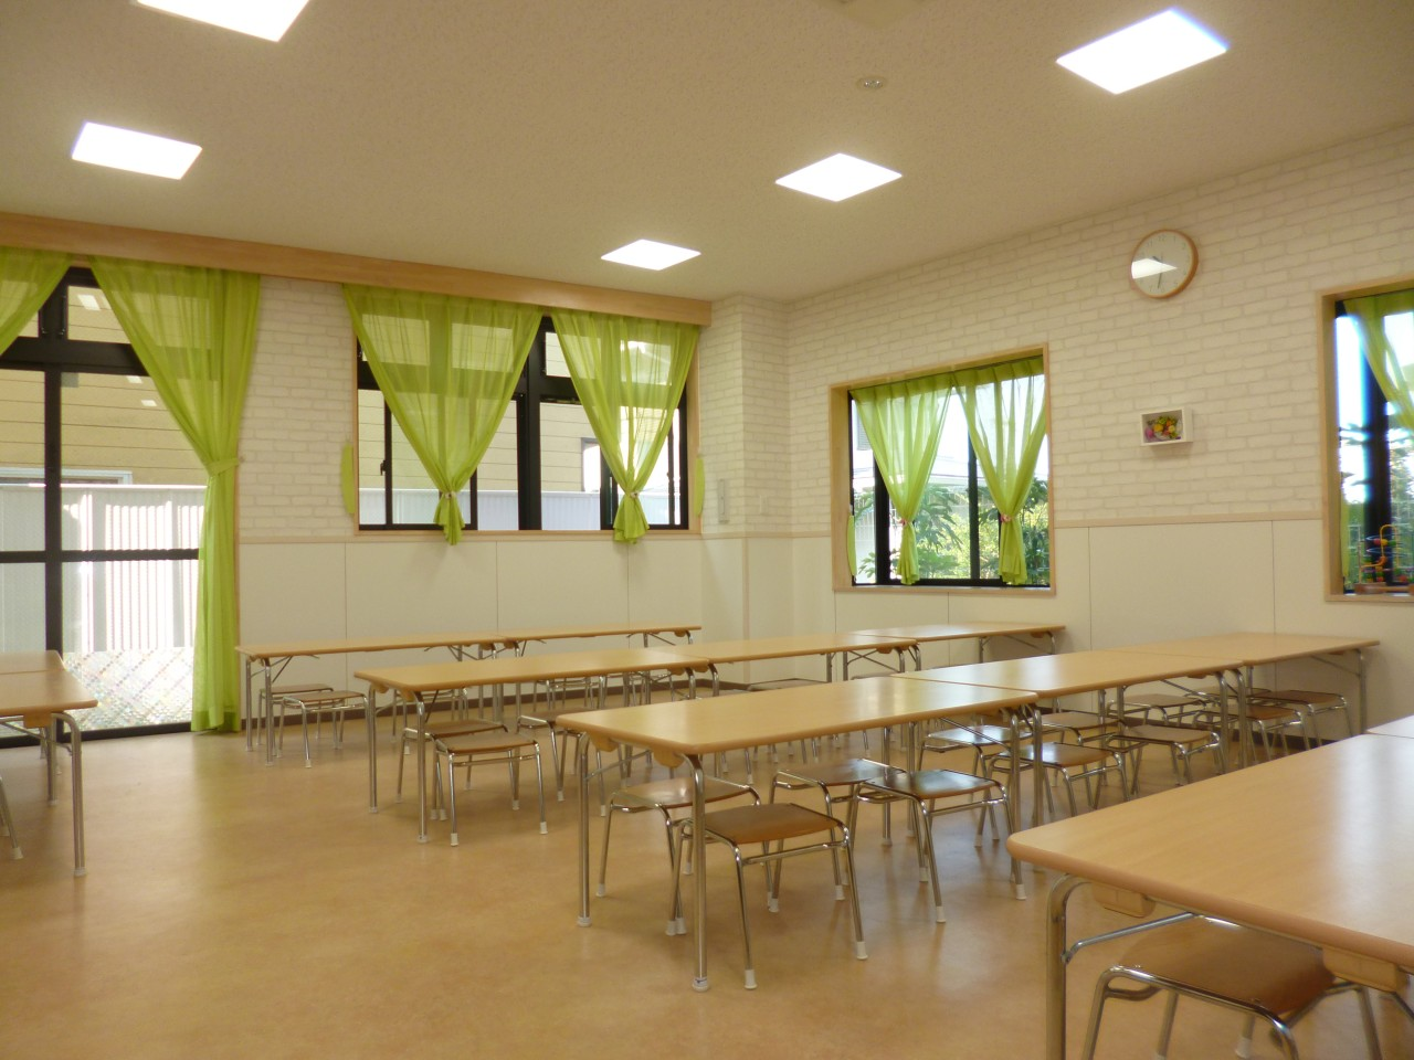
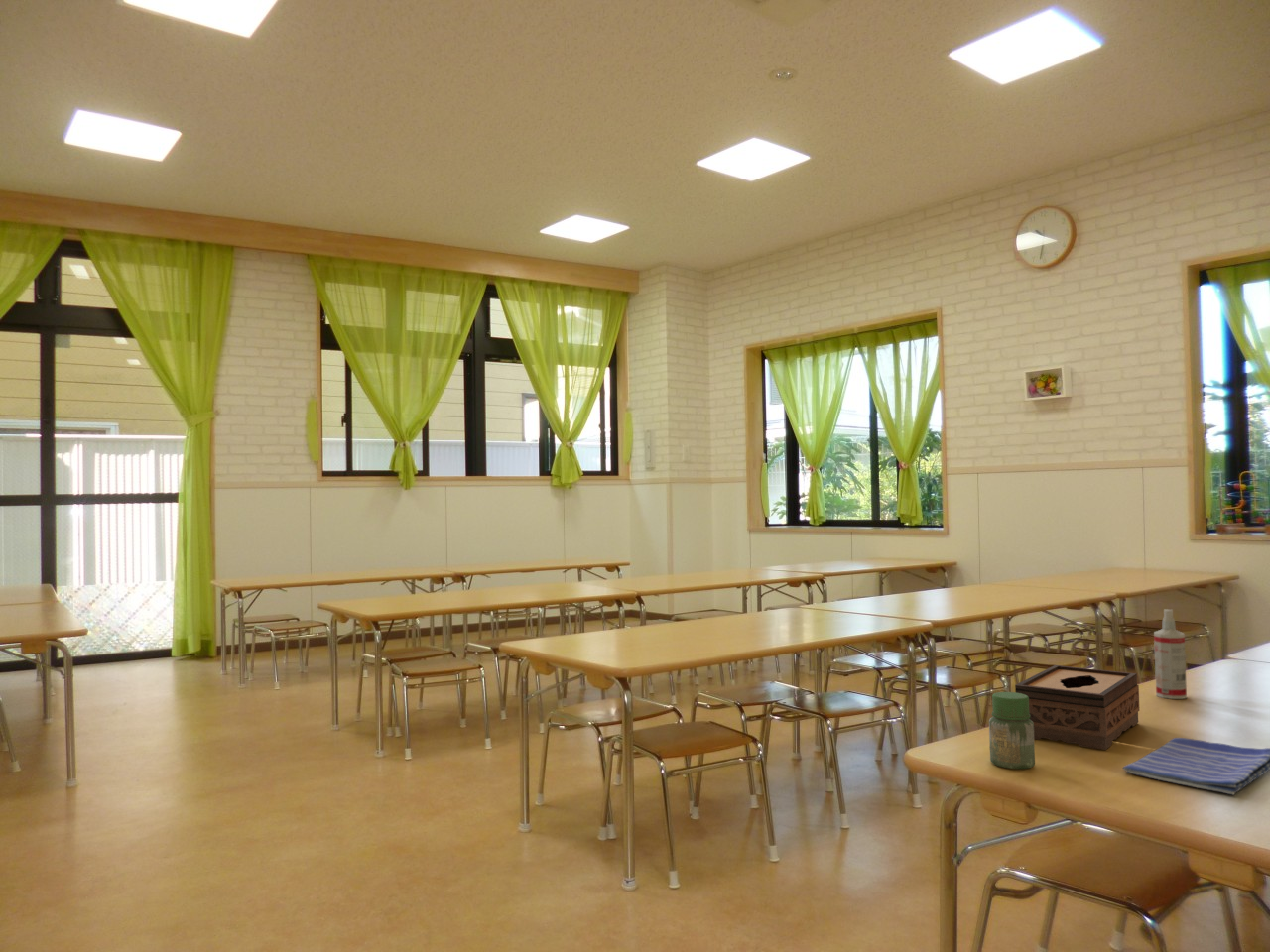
+ tissue box [1014,664,1141,751]
+ jar [988,691,1036,770]
+ spray bottle [1153,608,1188,700]
+ dish towel [1122,737,1270,796]
